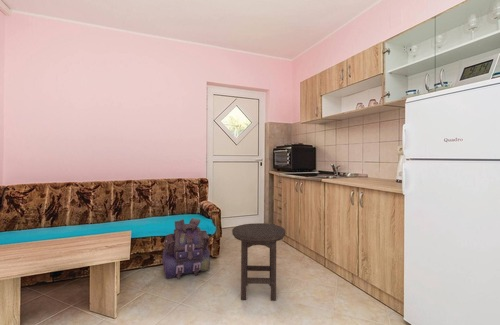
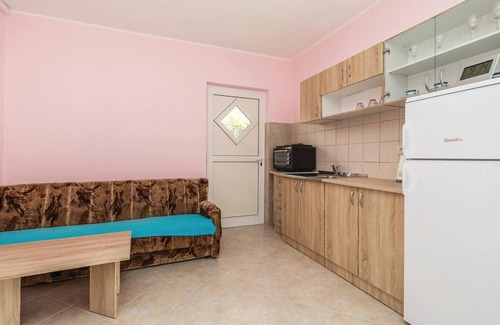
- backpack [161,217,211,279]
- stool [231,222,286,302]
